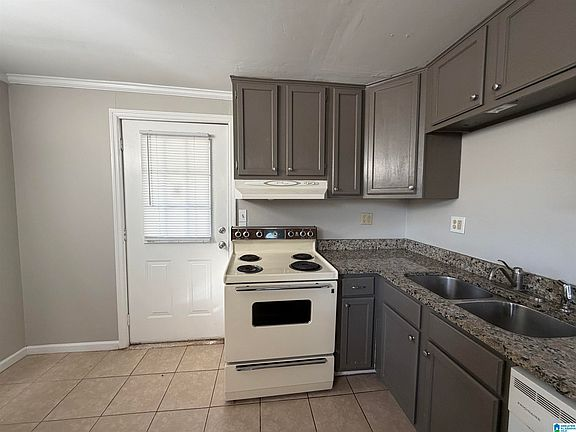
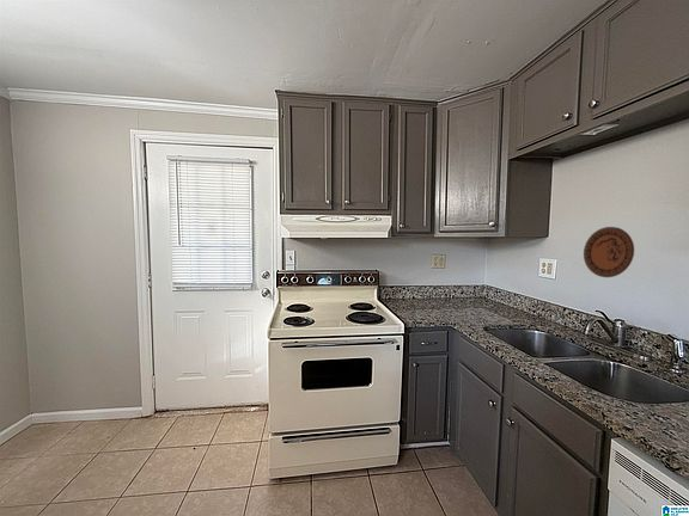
+ decorative plate [583,226,635,278]
